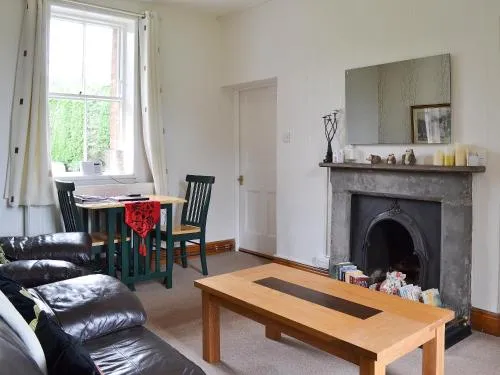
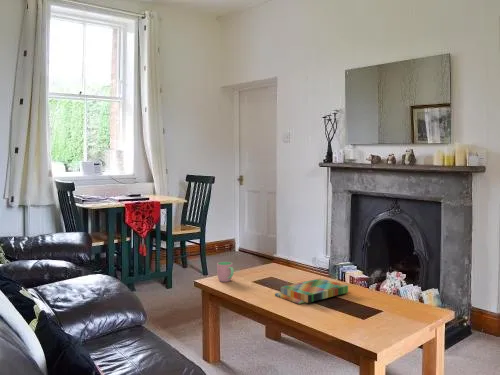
+ cup [216,261,235,283]
+ board game [274,277,349,305]
